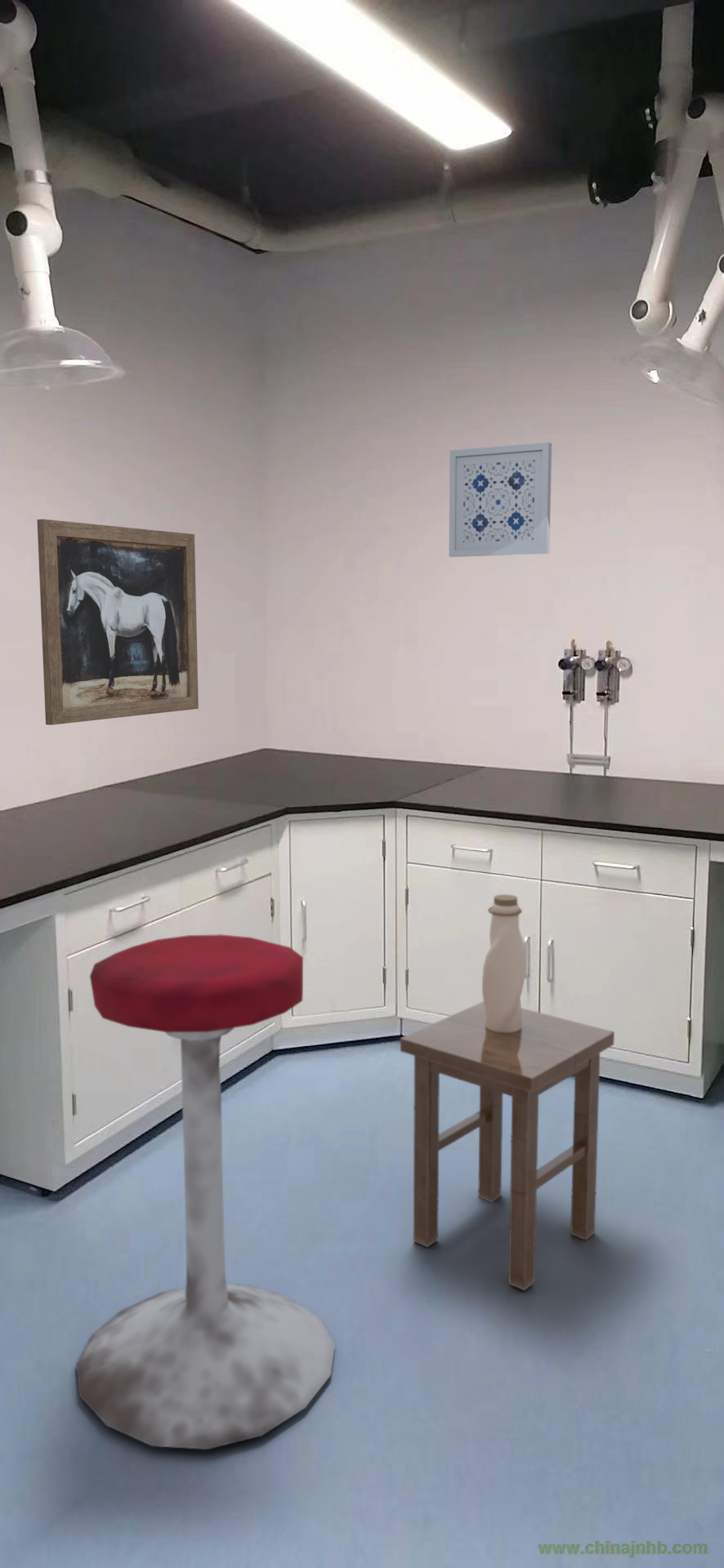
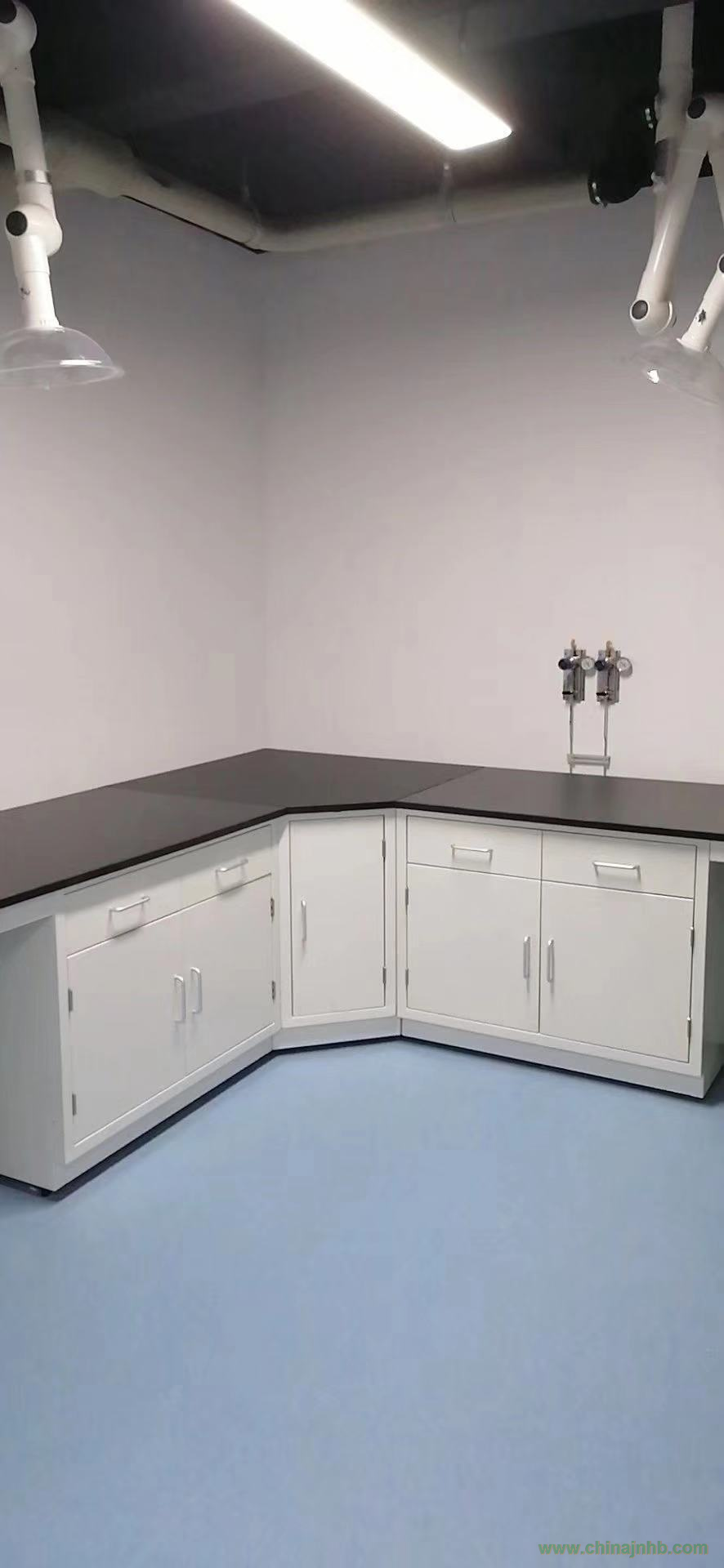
- wall art [448,442,552,558]
- stool [76,933,336,1450]
- stool [400,1000,615,1291]
- water bottle [481,893,527,1033]
- wall art [36,519,199,726]
